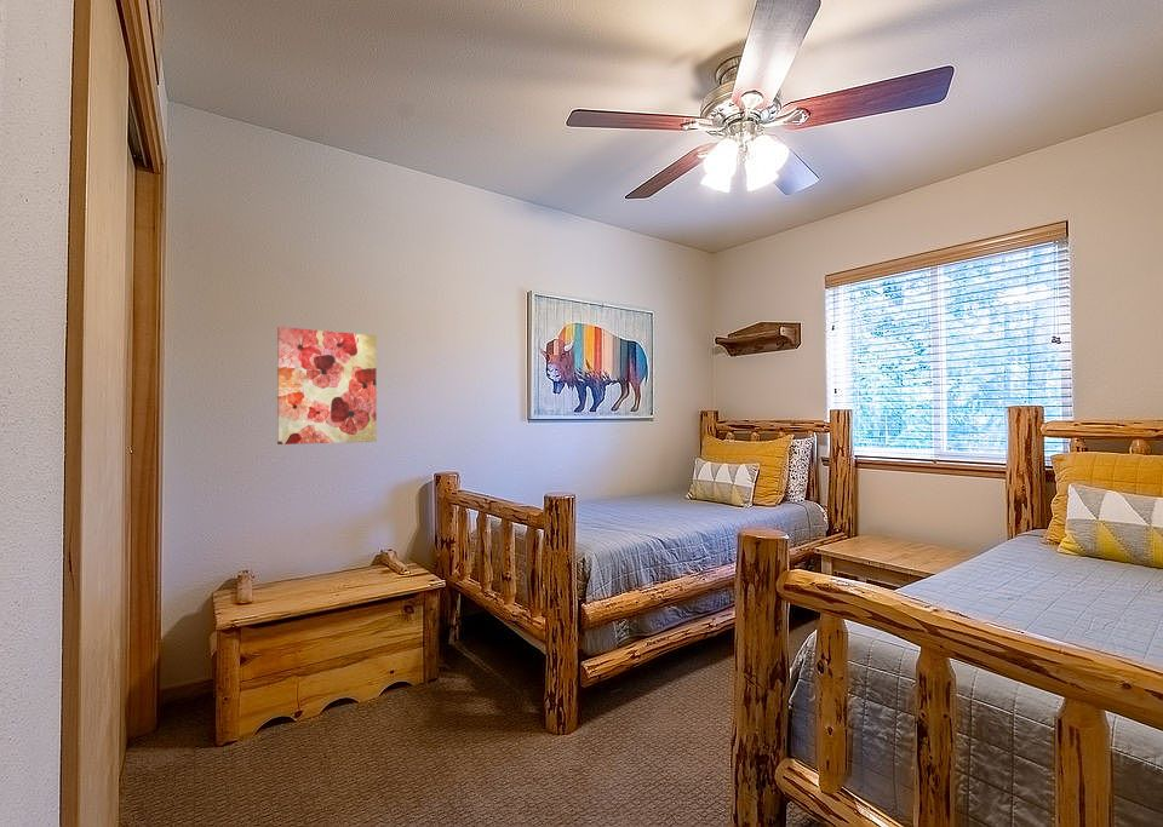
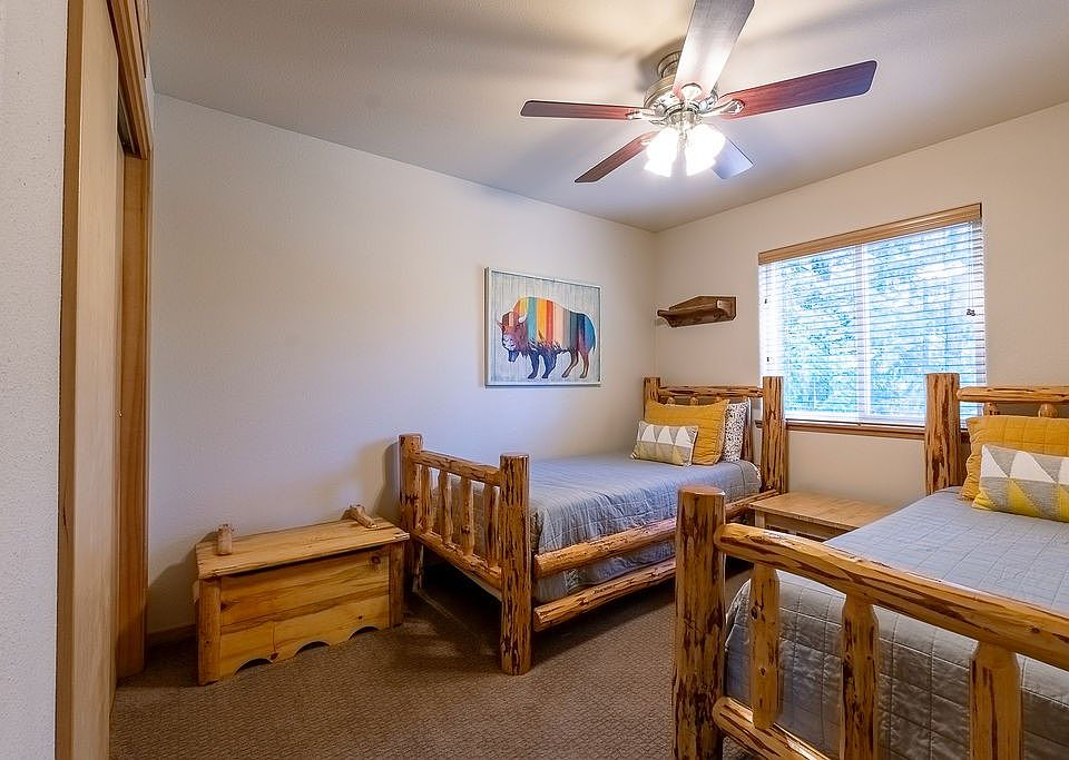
- wall art [276,326,378,446]
